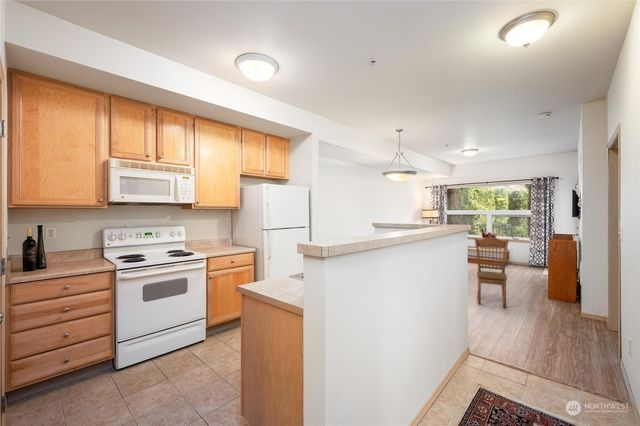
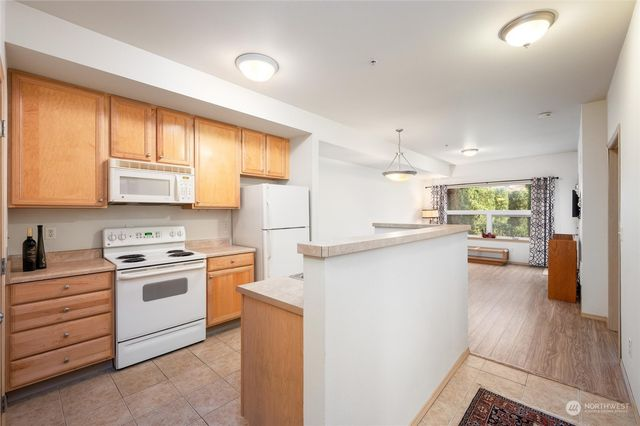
- dining chair [473,236,509,309]
